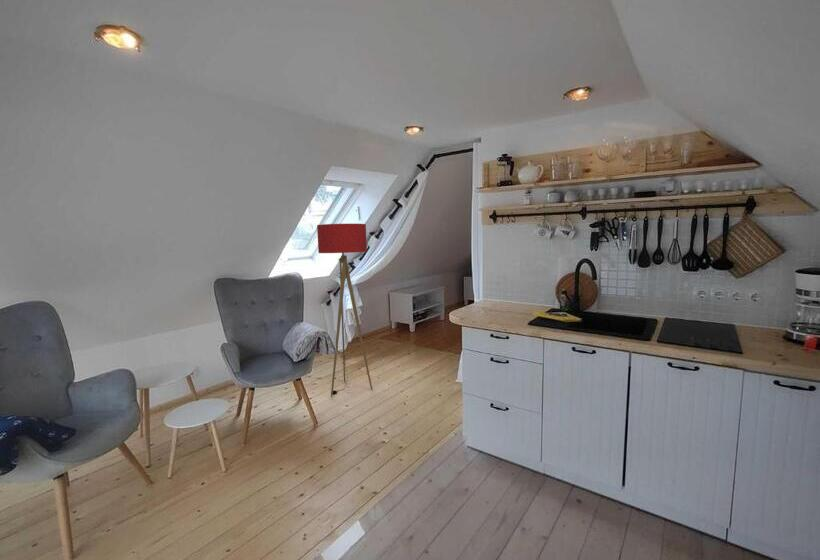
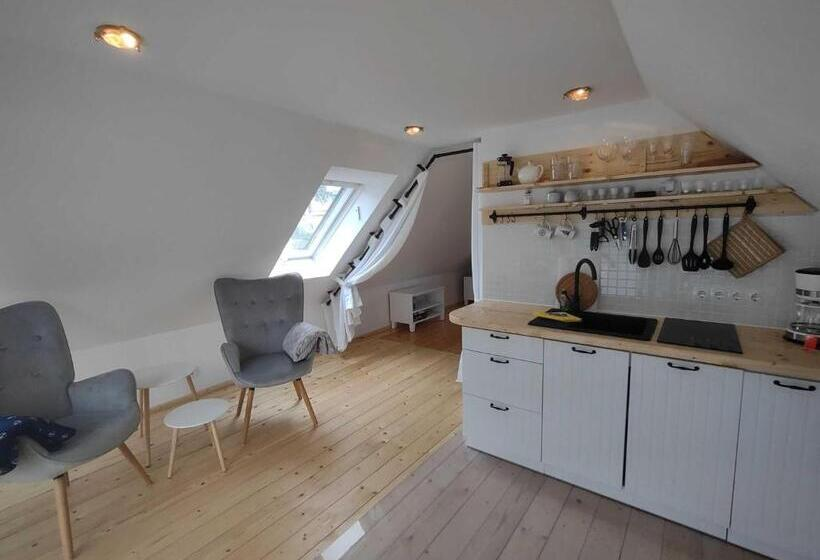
- floor lamp [316,223,373,398]
